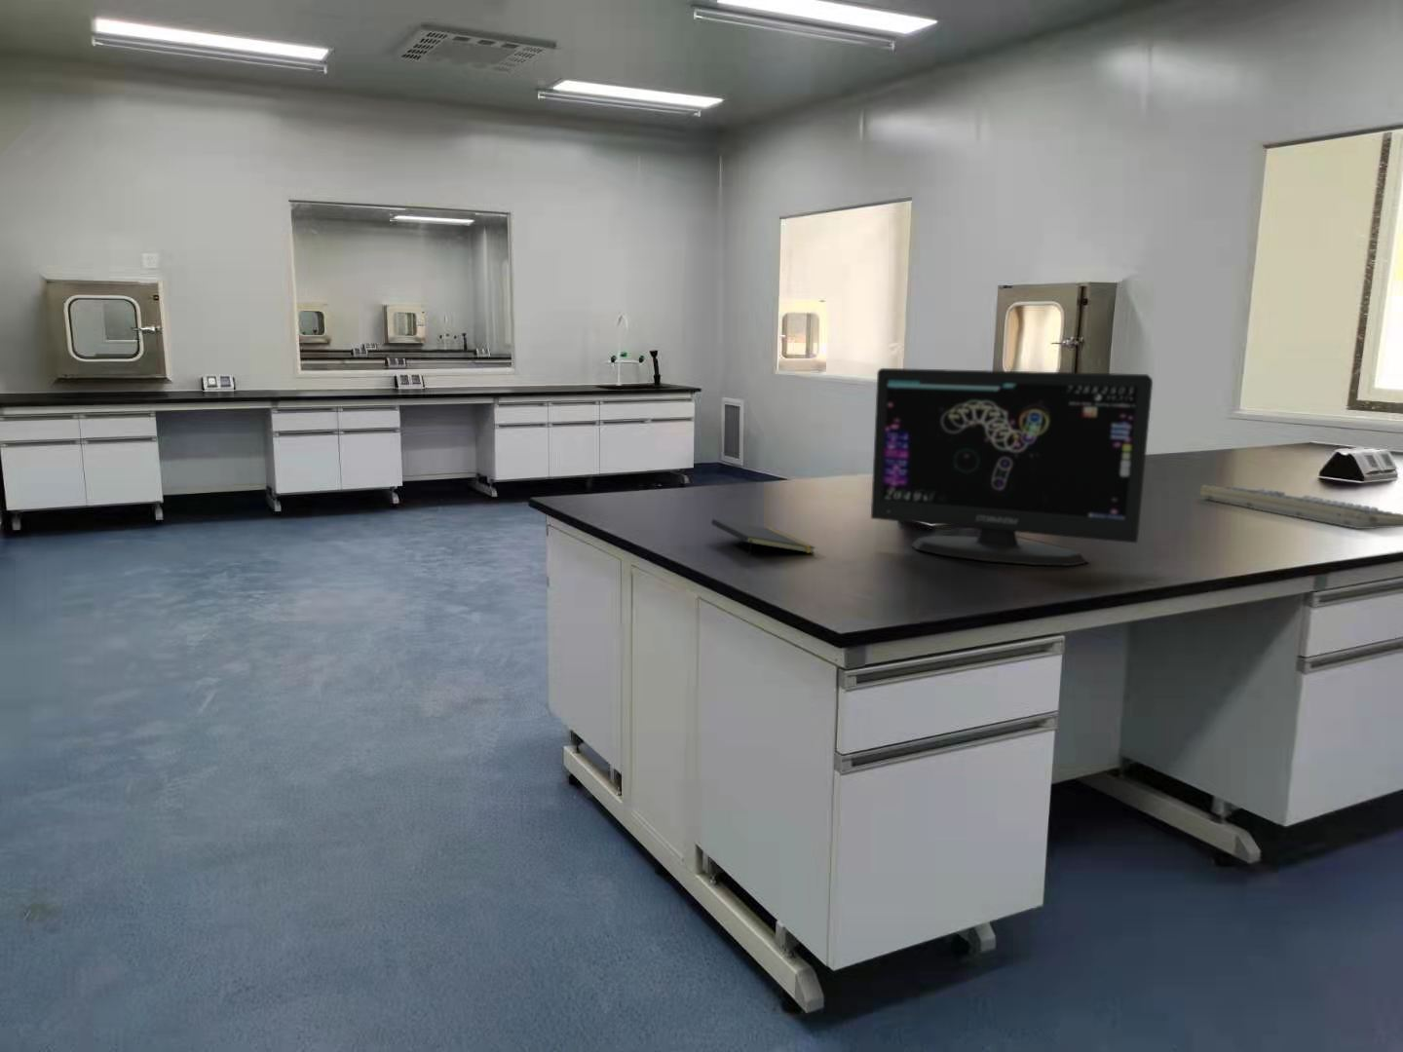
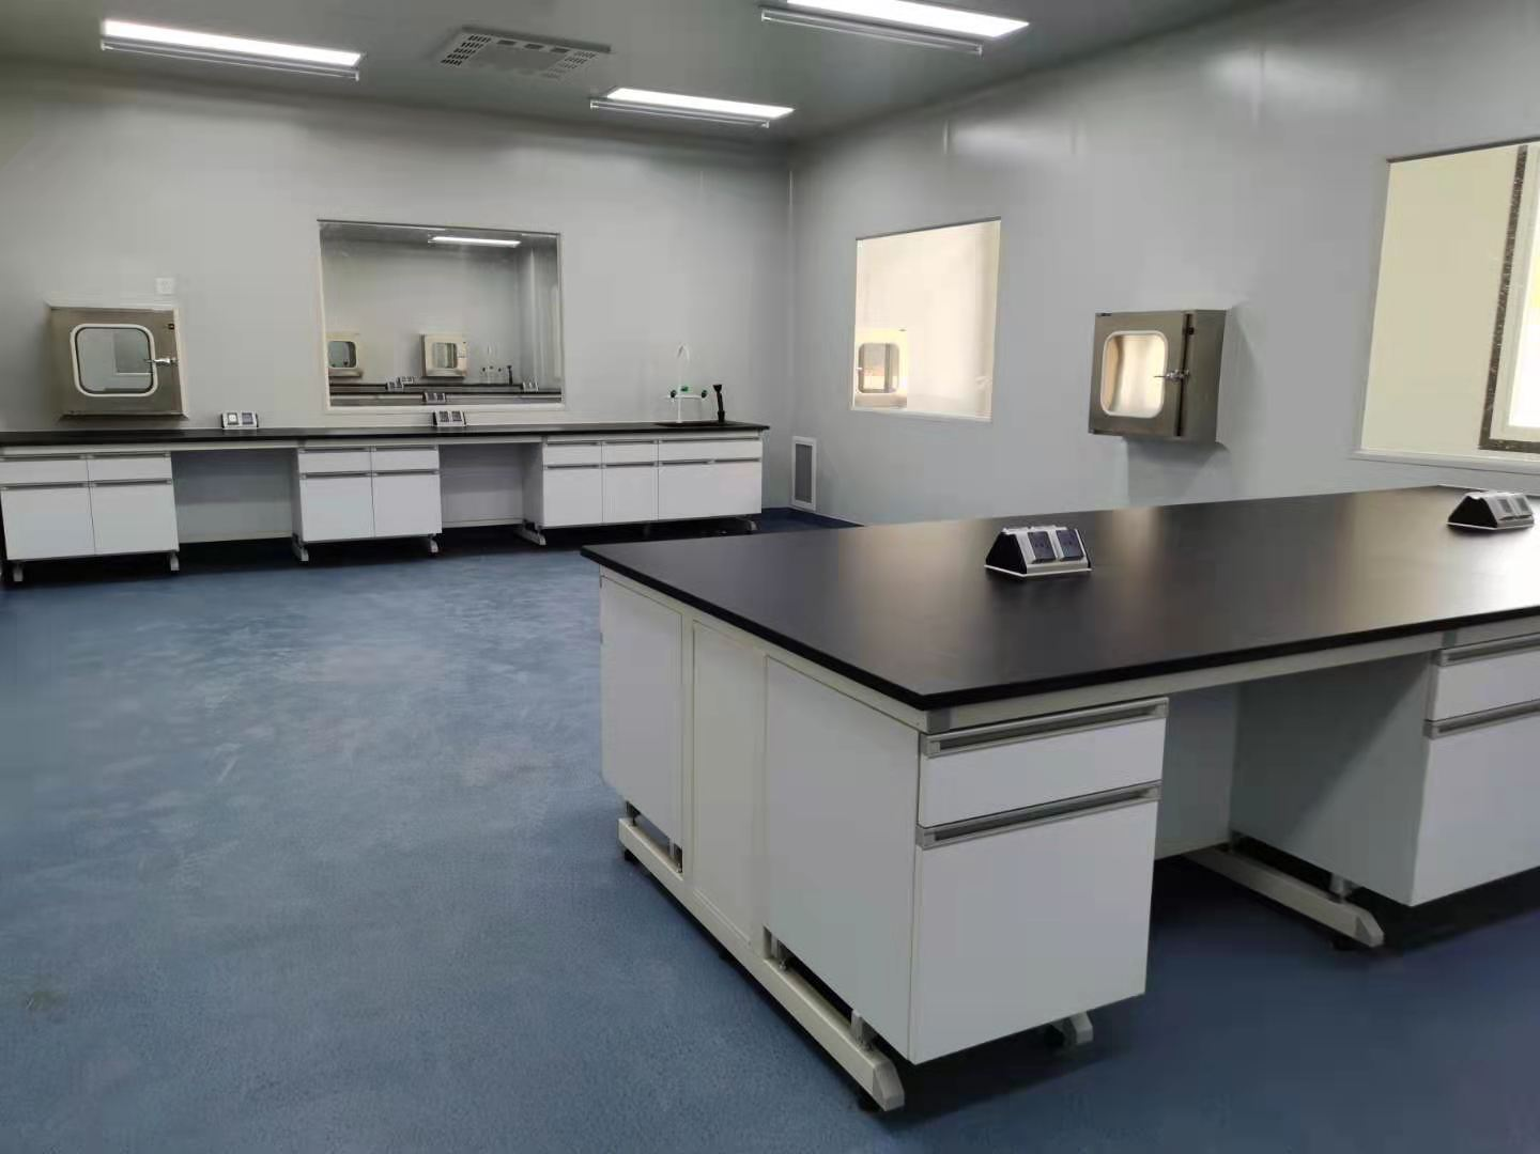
- computer monitor [871,367,1153,567]
- notepad [710,518,816,559]
- keyboard [1200,484,1403,530]
